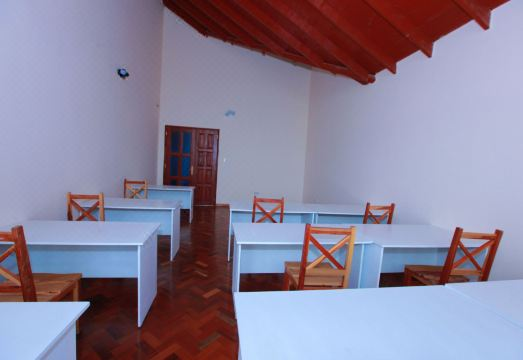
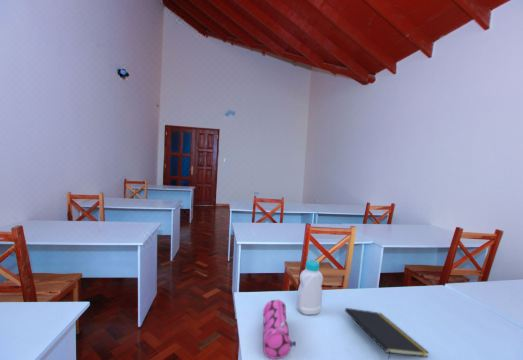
+ bottle [296,259,324,316]
+ pencil case [262,299,297,360]
+ notepad [344,307,430,360]
